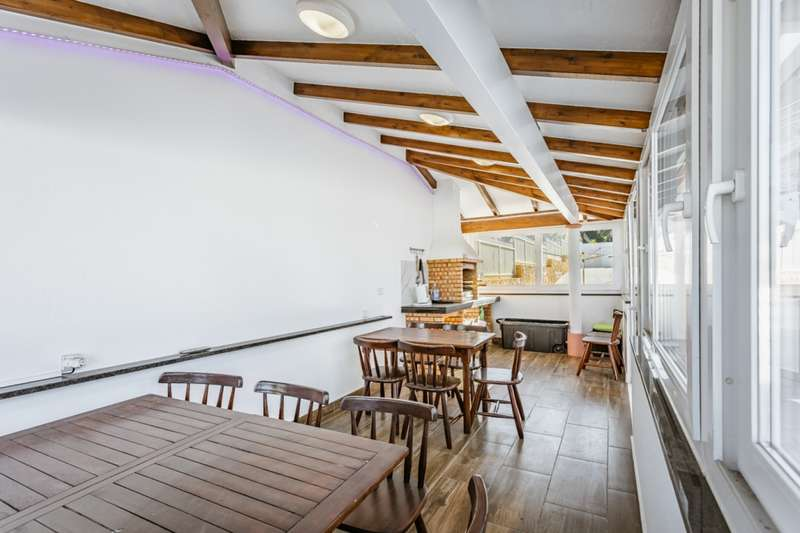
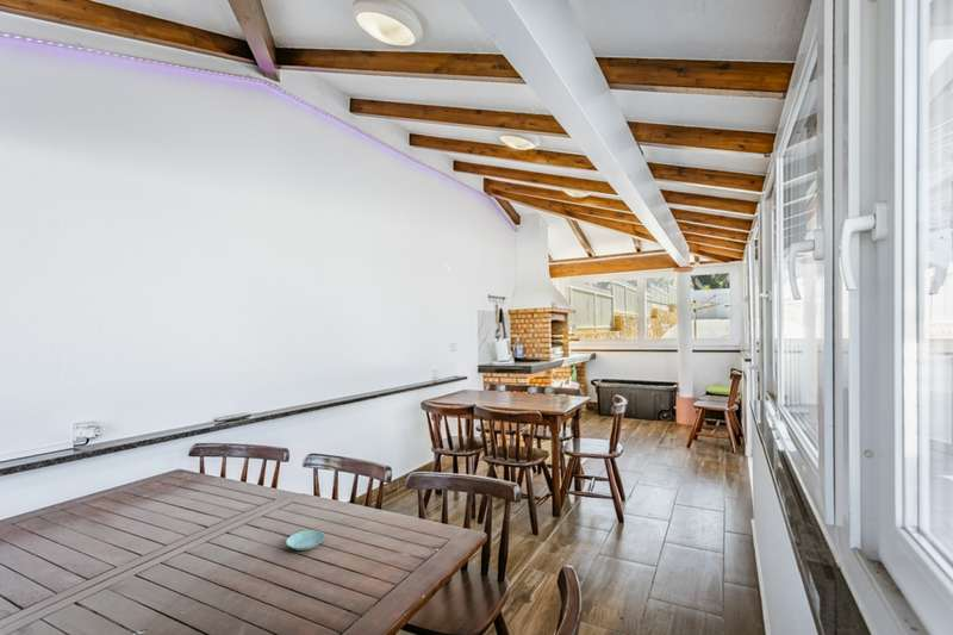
+ saucer [285,529,325,552]
